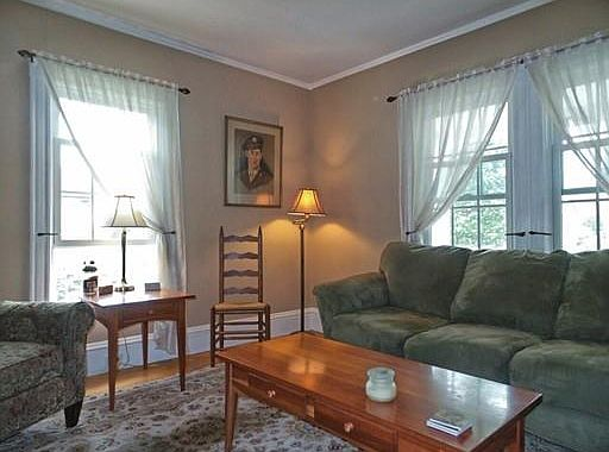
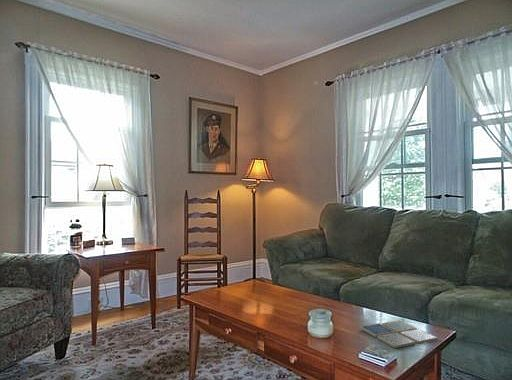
+ drink coaster [359,319,439,349]
